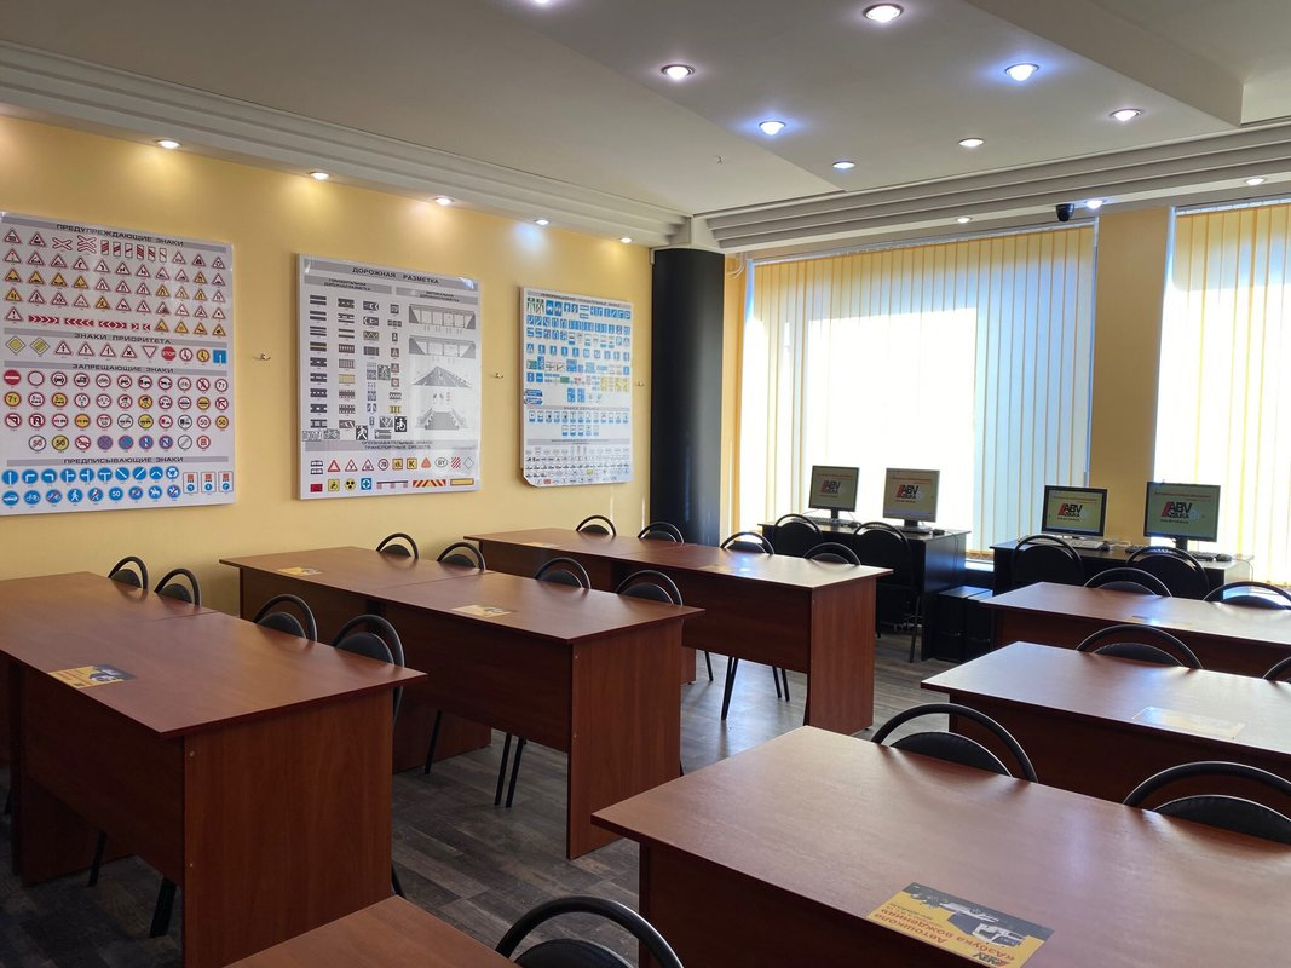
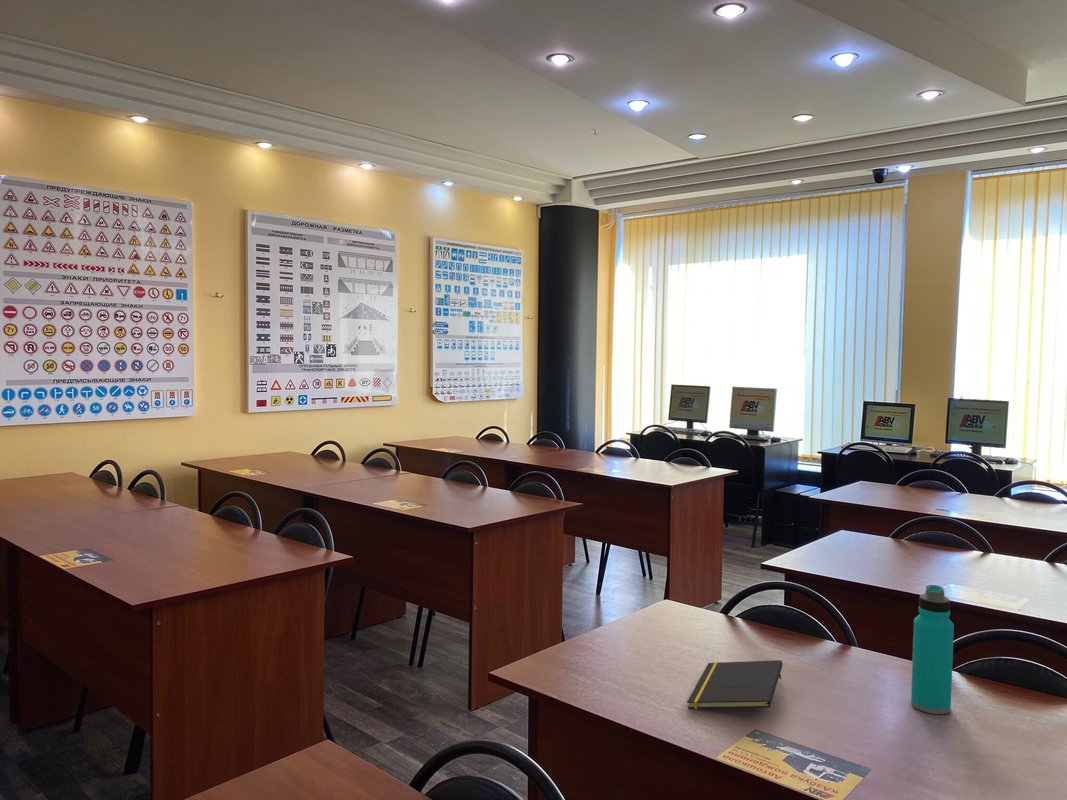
+ water bottle [910,584,955,715]
+ notepad [686,659,783,710]
